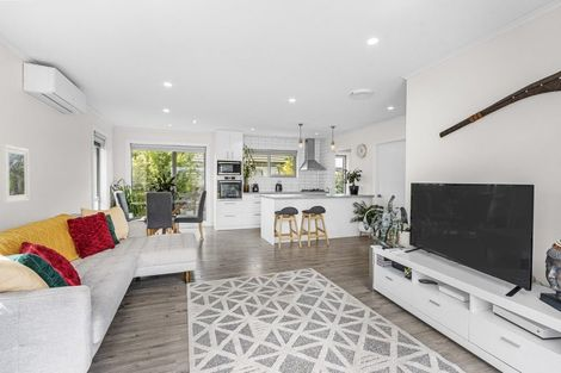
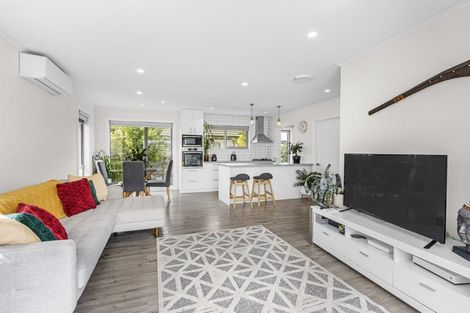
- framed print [0,143,30,205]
